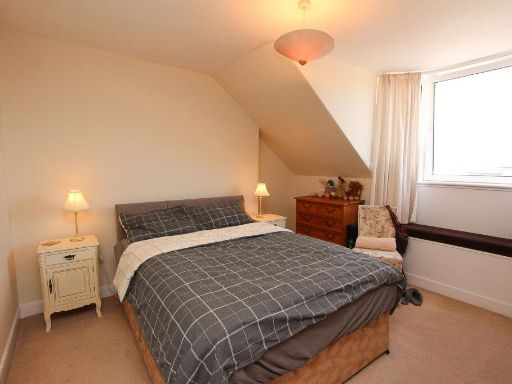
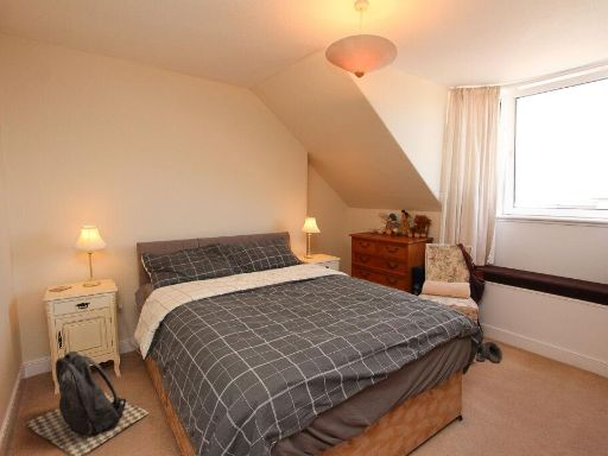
+ backpack [23,350,151,456]
